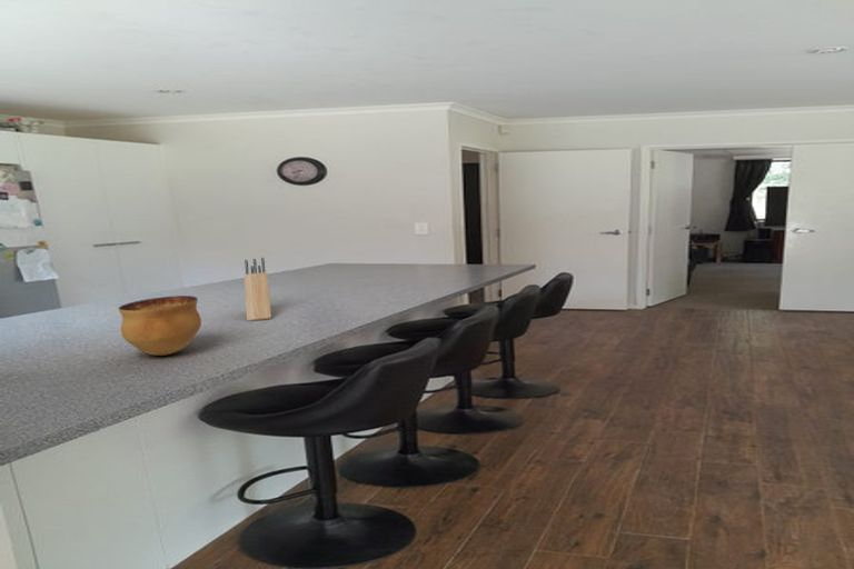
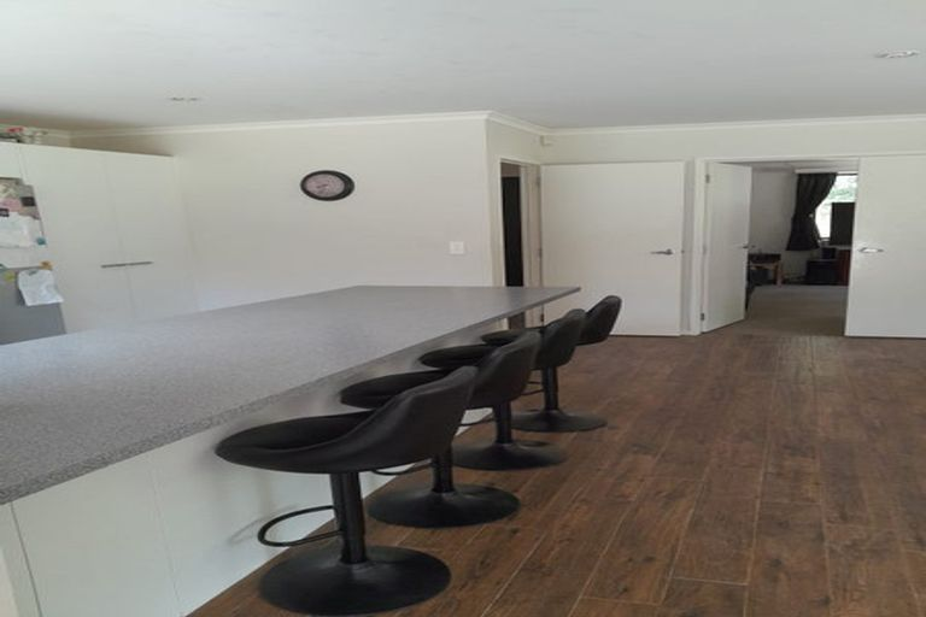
- knife block [242,257,272,322]
- bowl [118,295,202,357]
